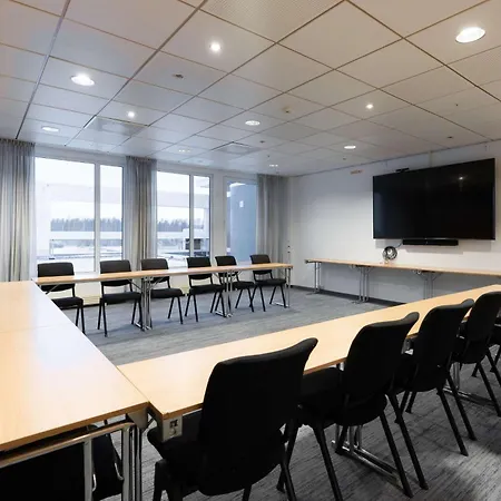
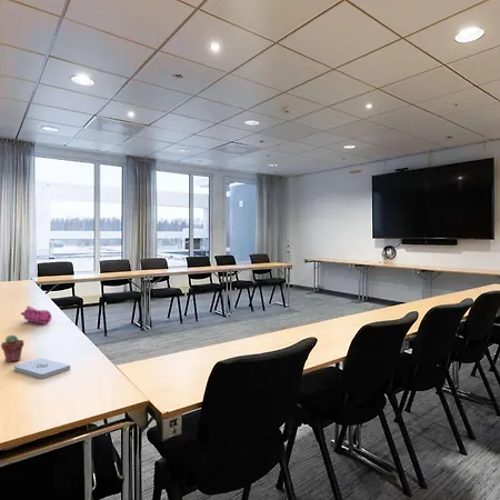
+ pencil case [20,304,52,326]
+ potted succulent [0,334,26,363]
+ notepad [13,357,71,379]
